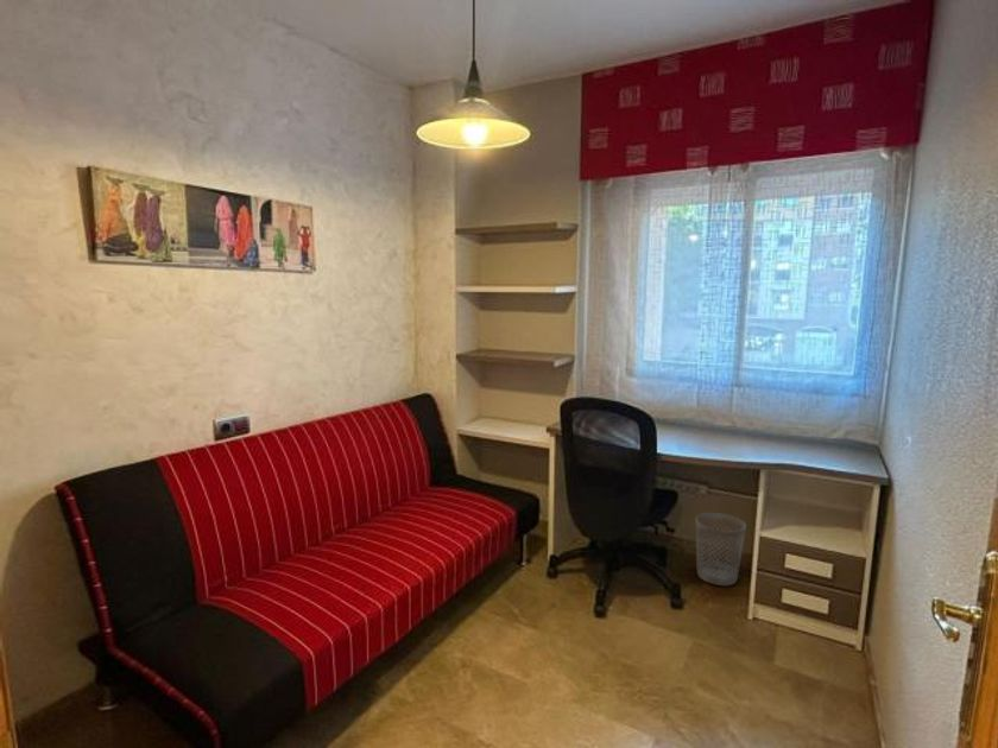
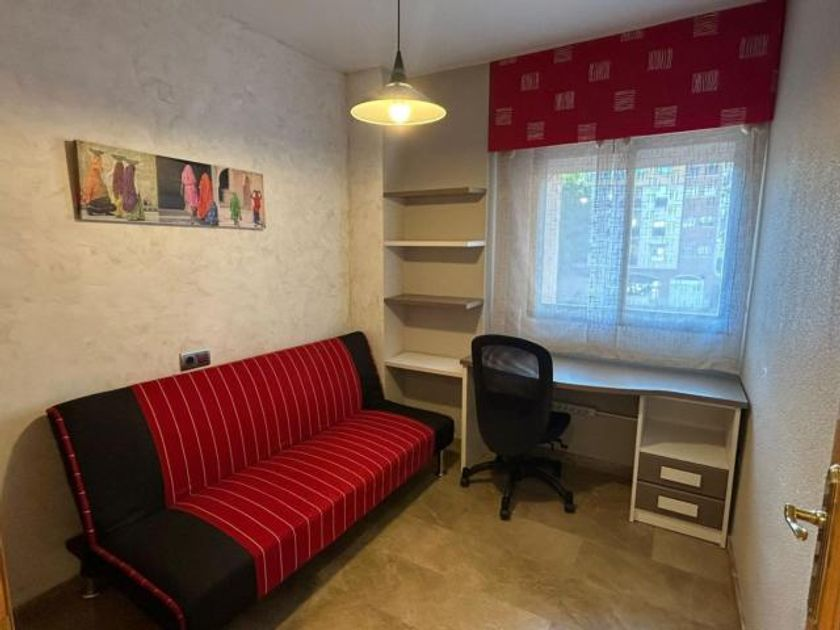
- wastebasket [695,512,747,587]
